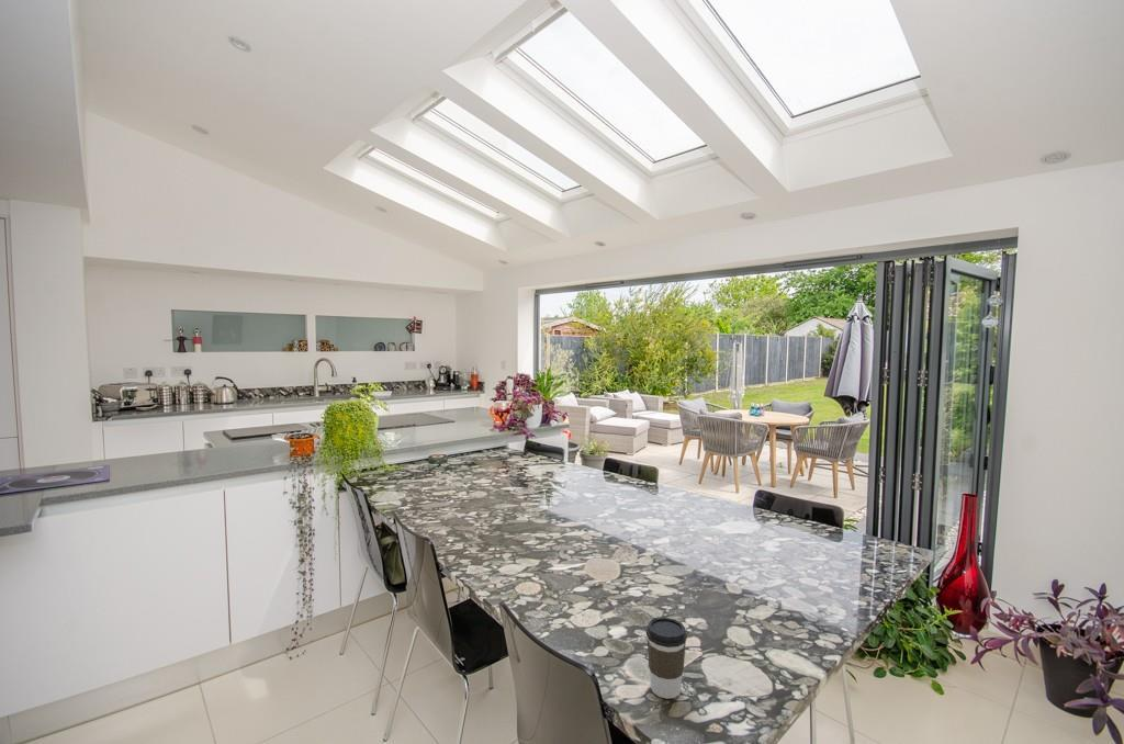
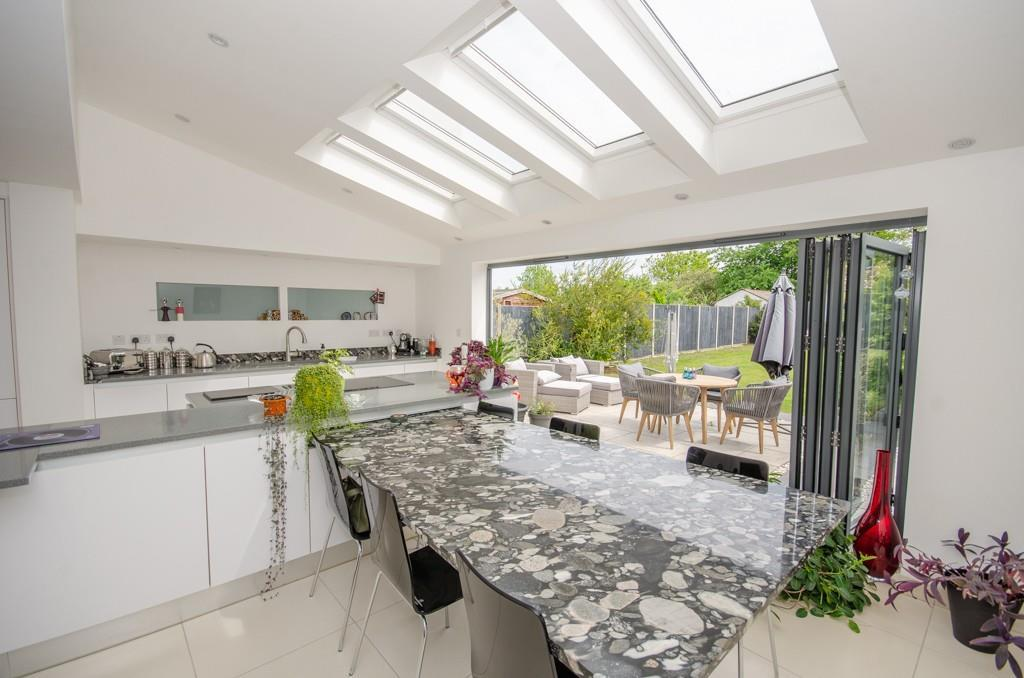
- coffee cup [645,617,688,700]
